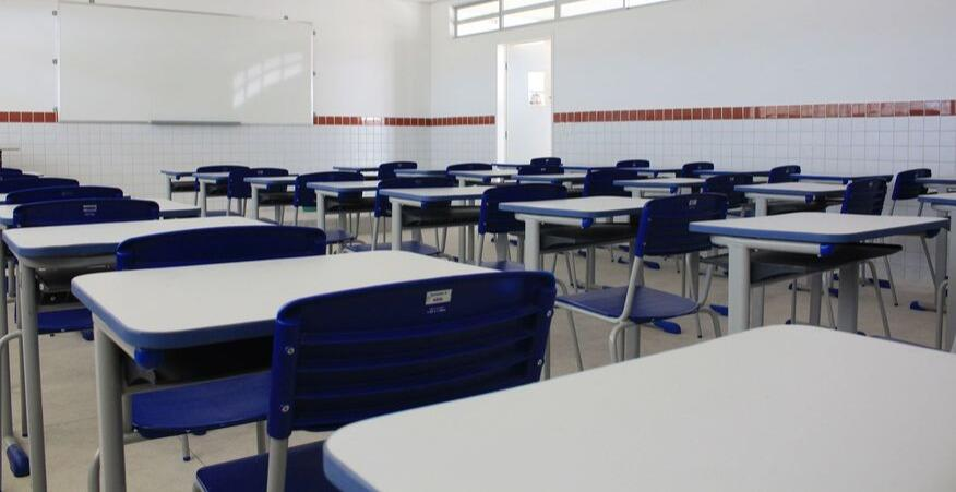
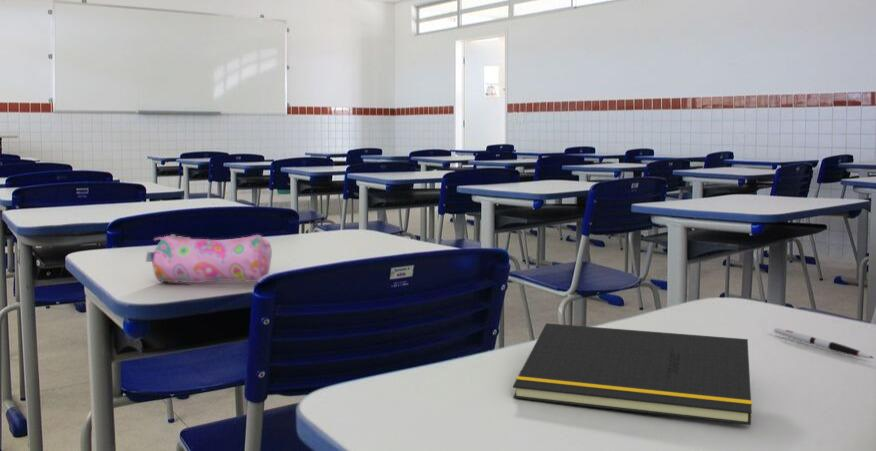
+ notepad [512,322,753,426]
+ pen [773,327,875,359]
+ pencil case [145,233,273,284]
